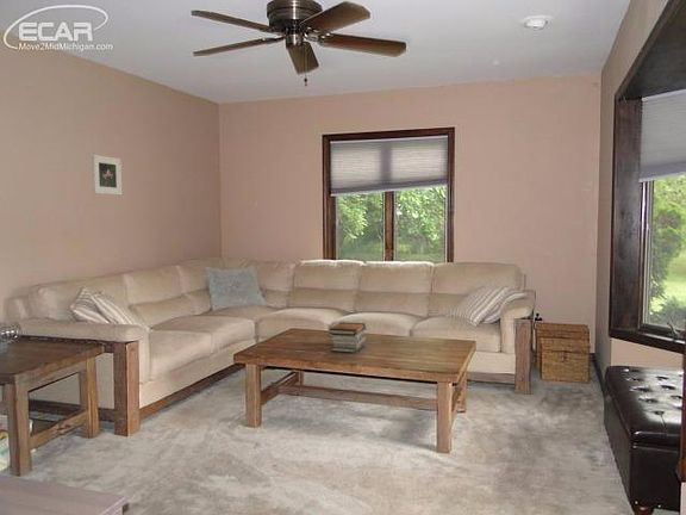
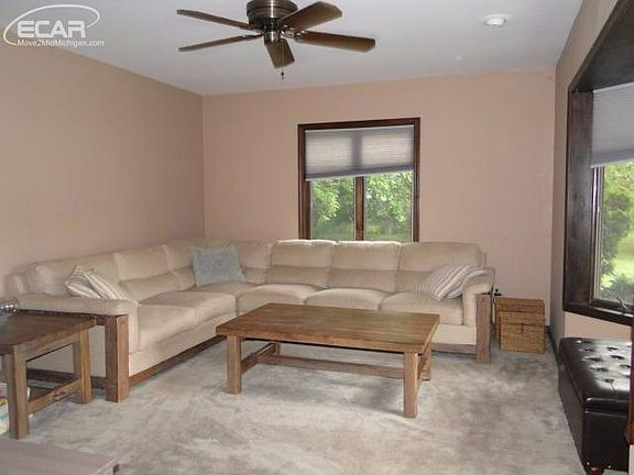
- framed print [91,154,123,196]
- book stack [328,321,368,354]
